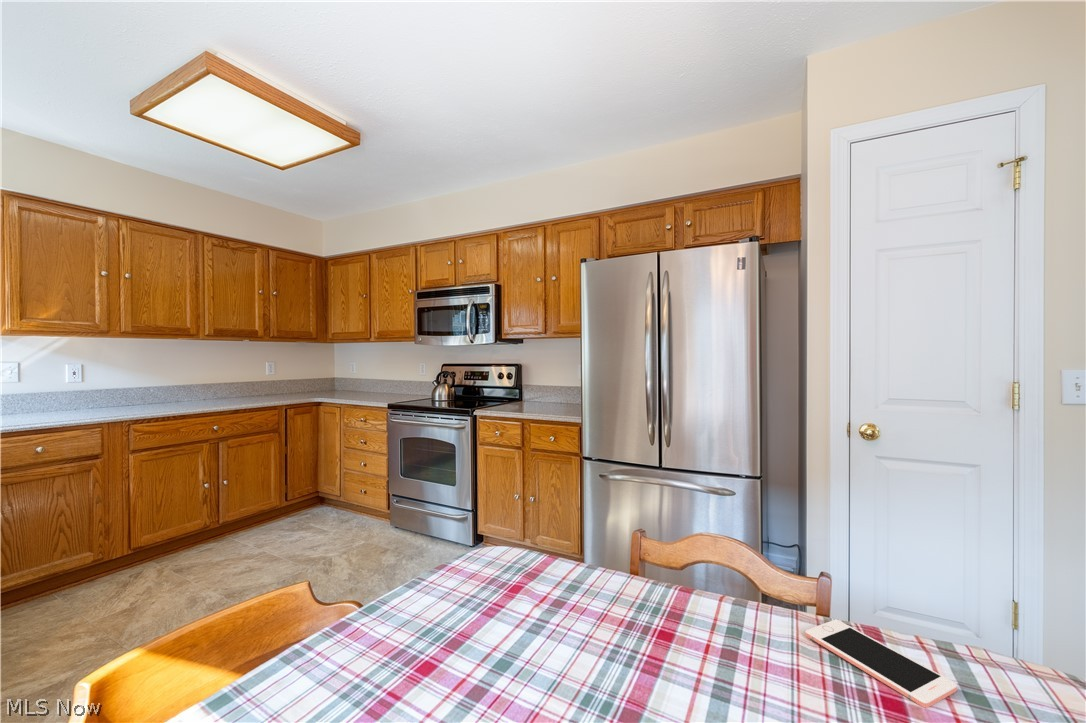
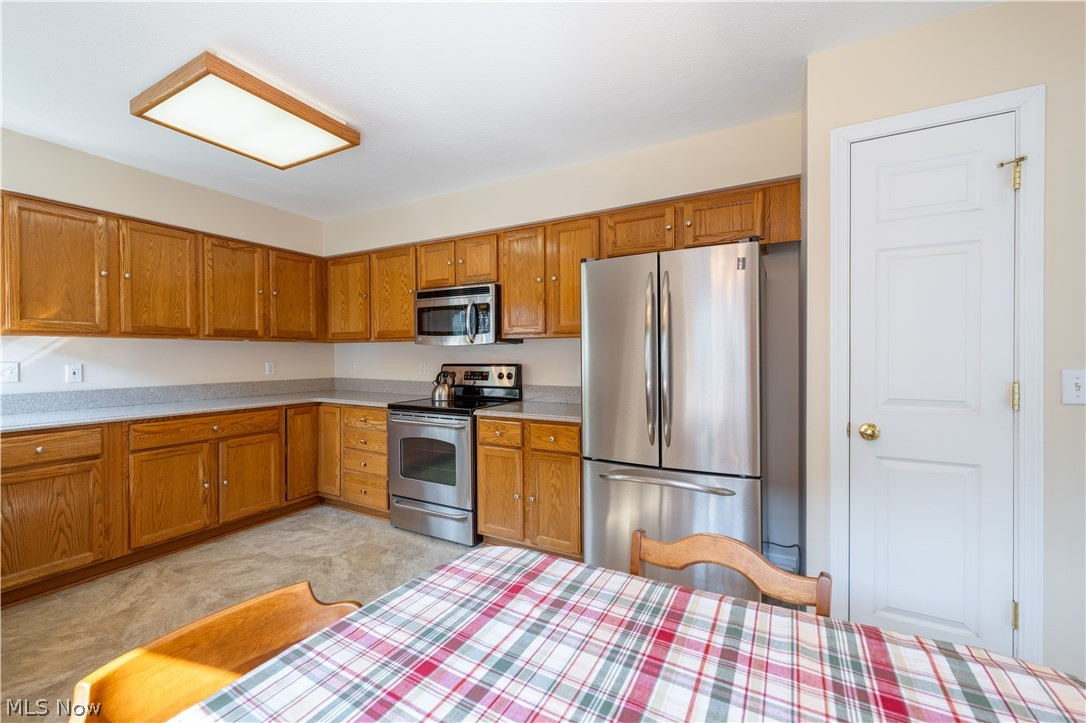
- cell phone [804,619,958,709]
